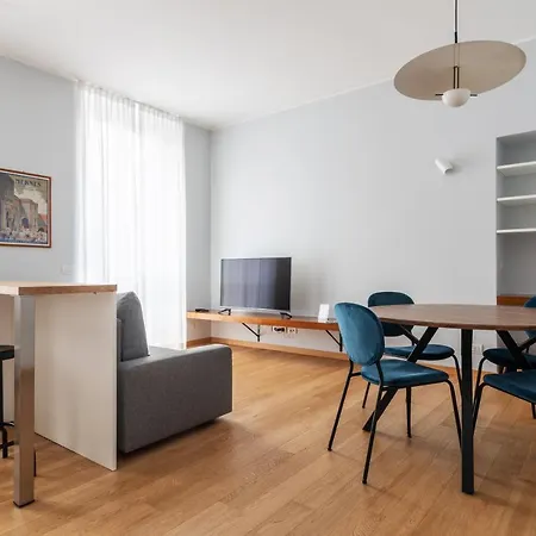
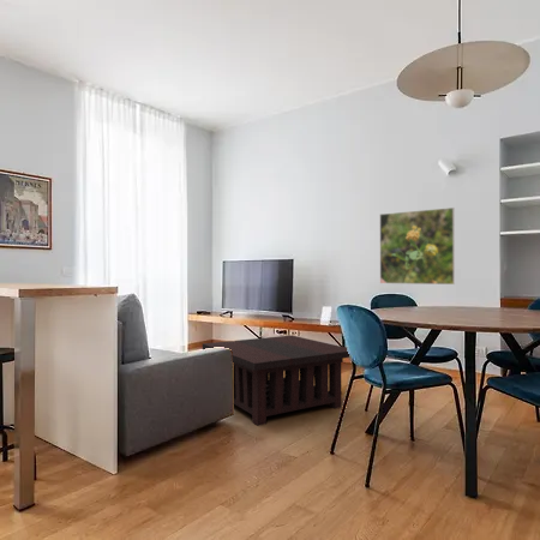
+ coffee table [202,334,350,427]
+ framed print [379,206,456,286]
